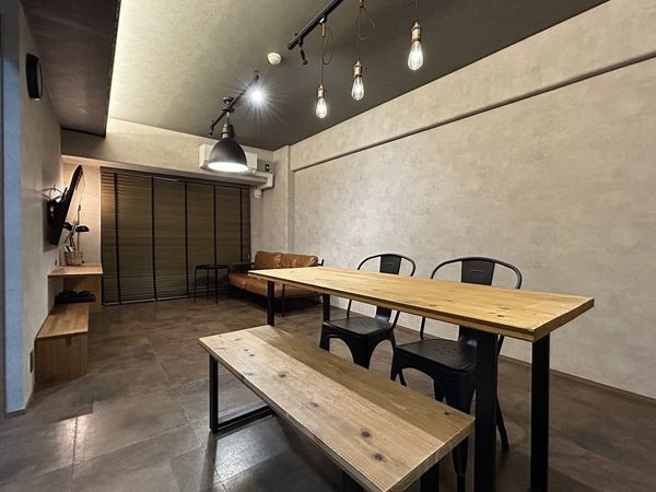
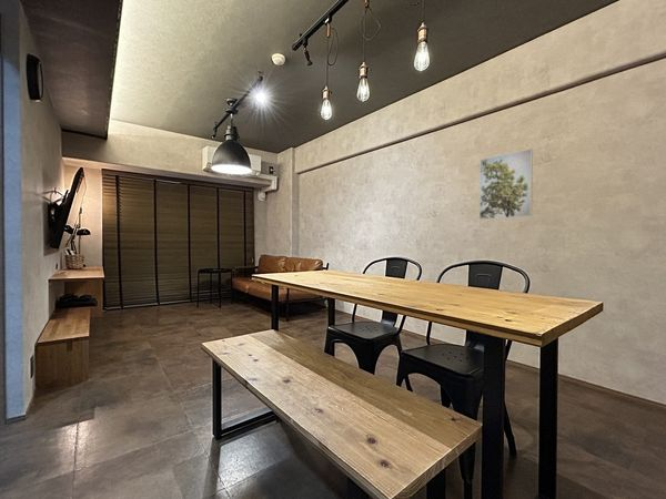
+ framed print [478,147,534,221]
